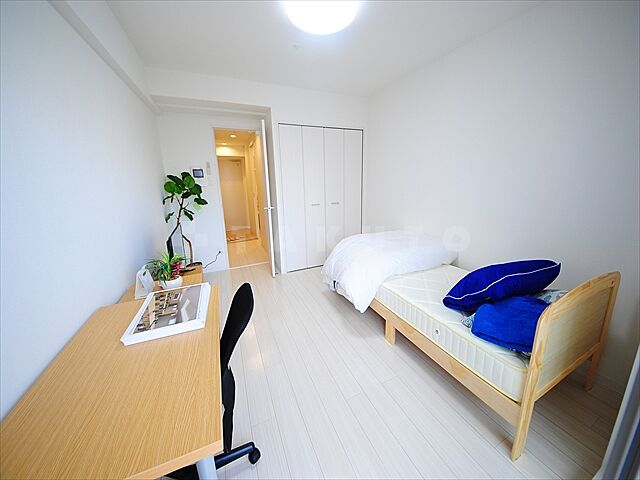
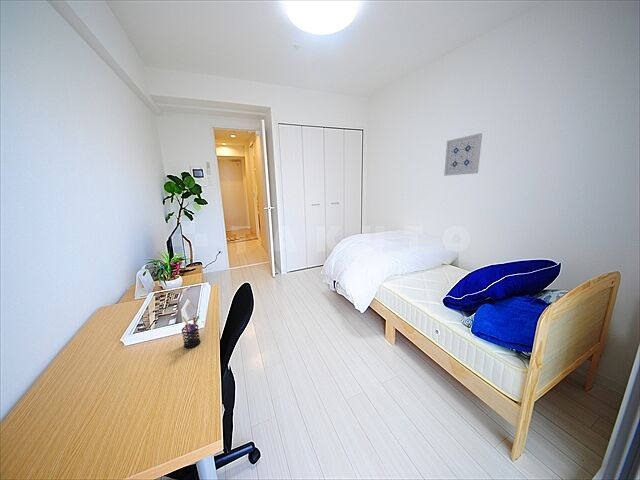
+ wall art [443,132,483,177]
+ pen holder [181,315,201,349]
